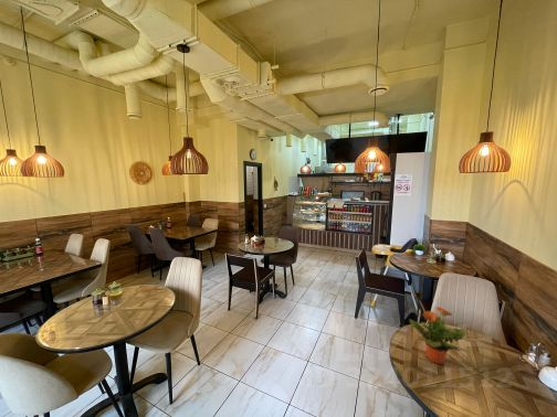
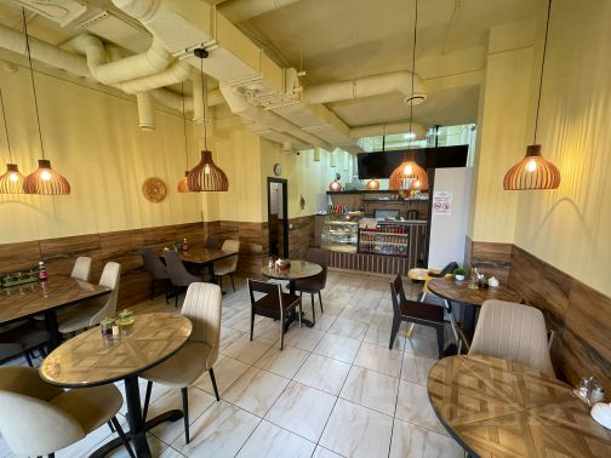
- potted plant [408,306,467,365]
